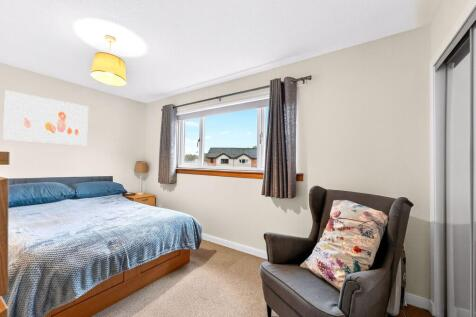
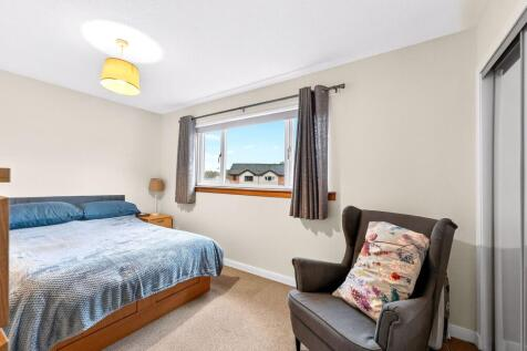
- wall art [1,89,89,146]
